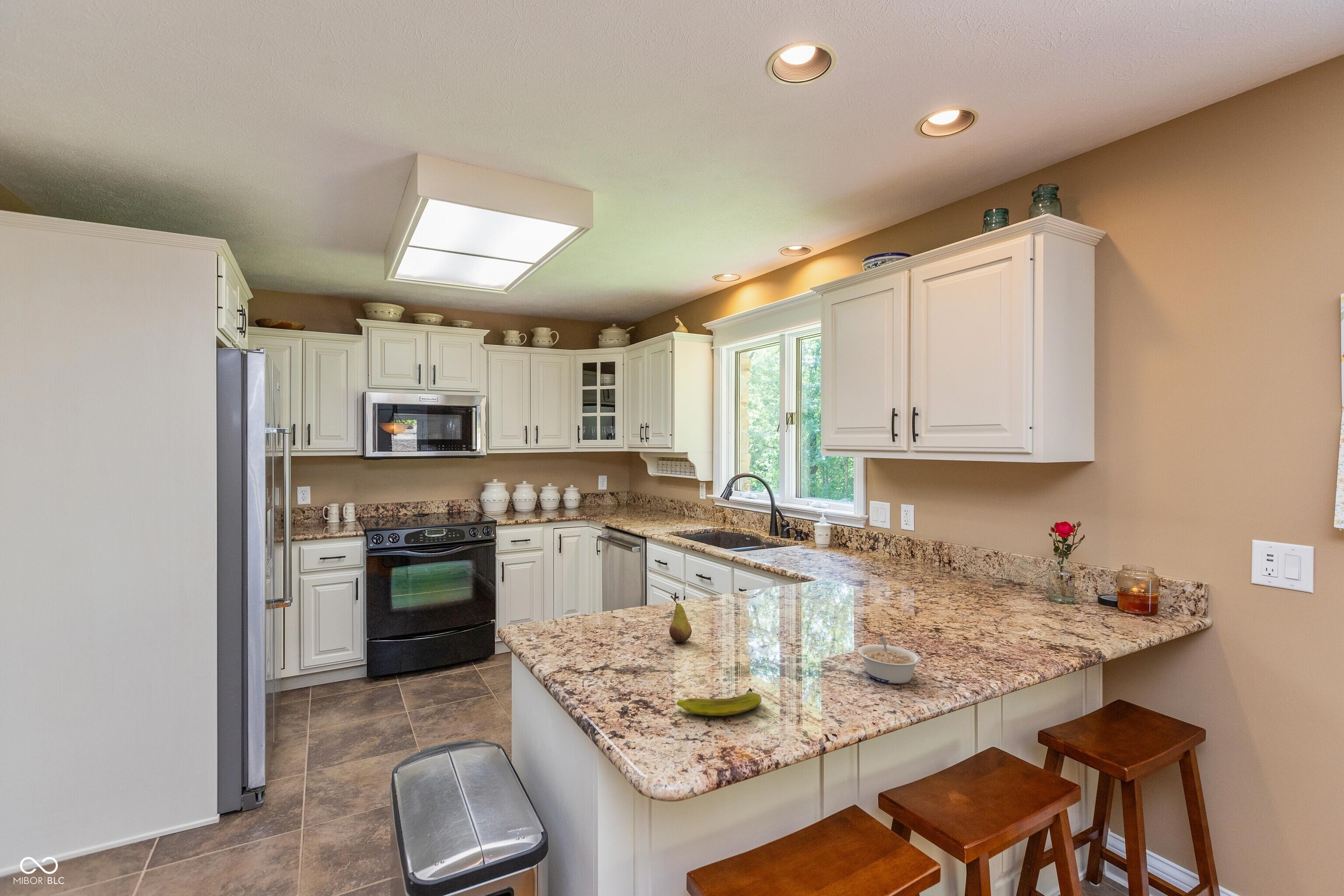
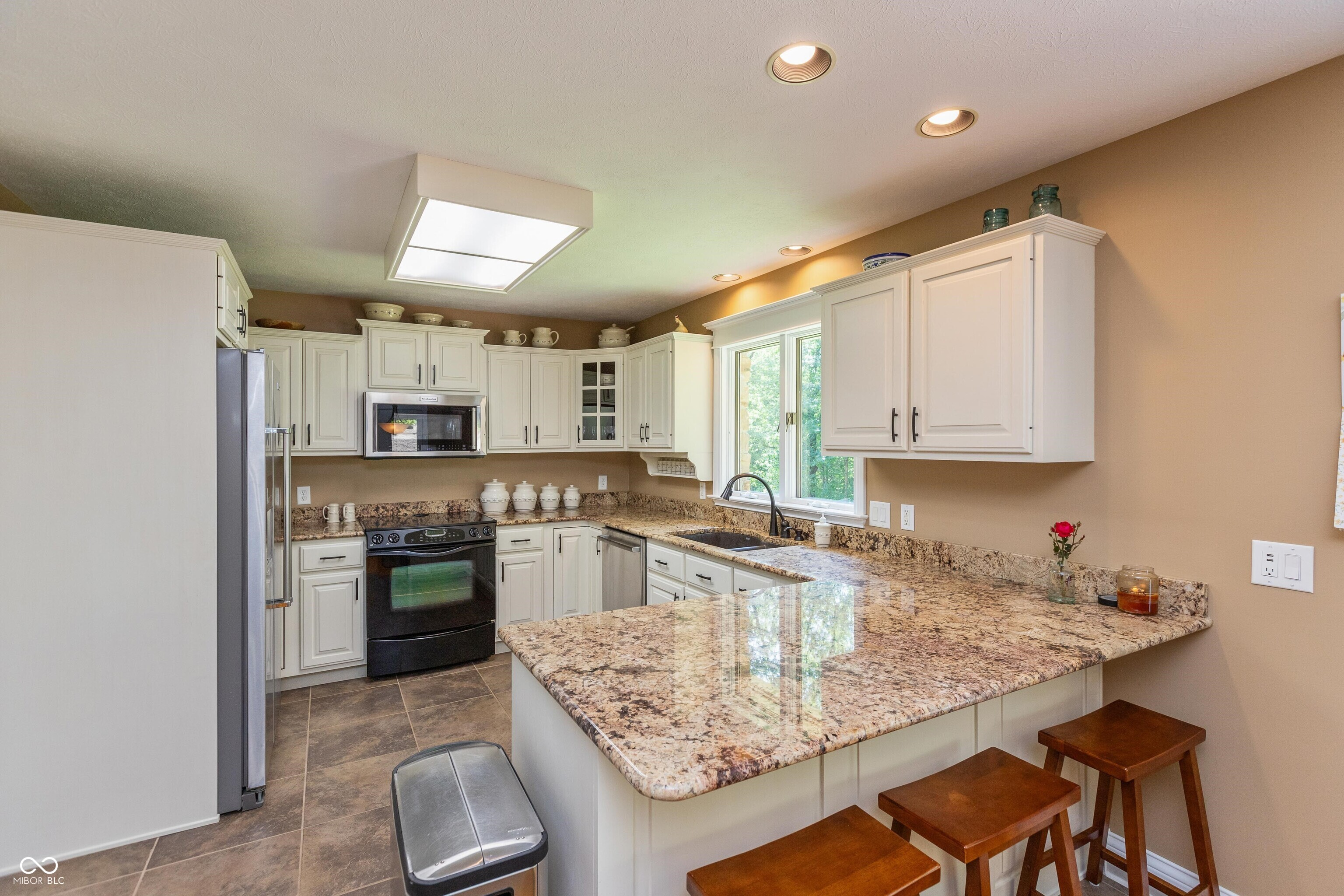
- fruit [669,595,692,643]
- legume [858,636,921,684]
- banana [676,688,762,716]
